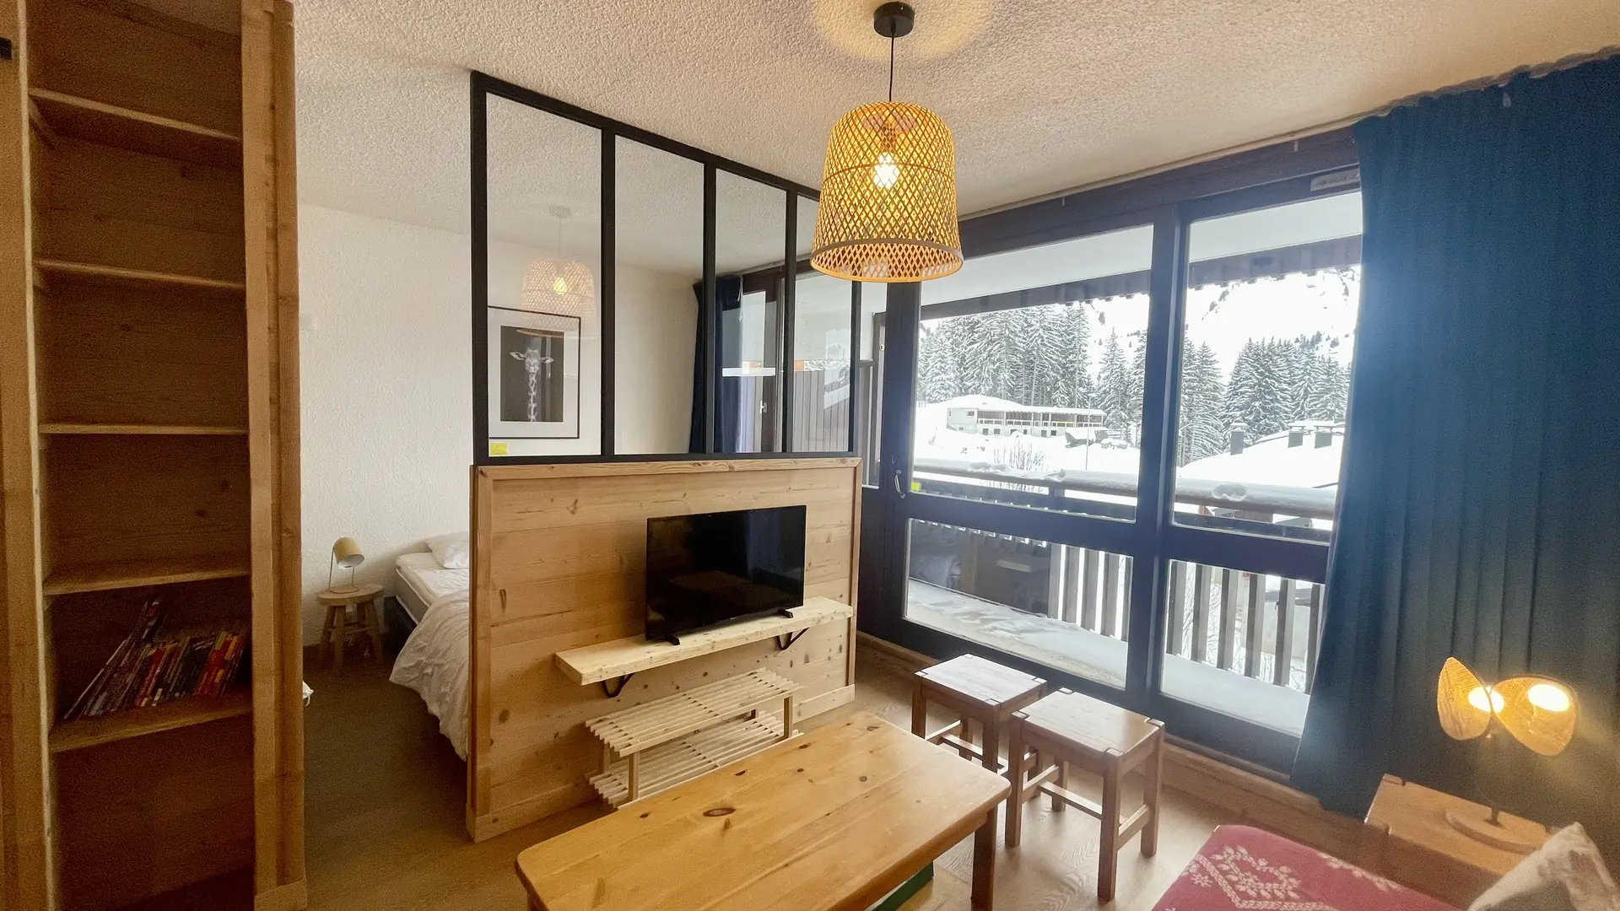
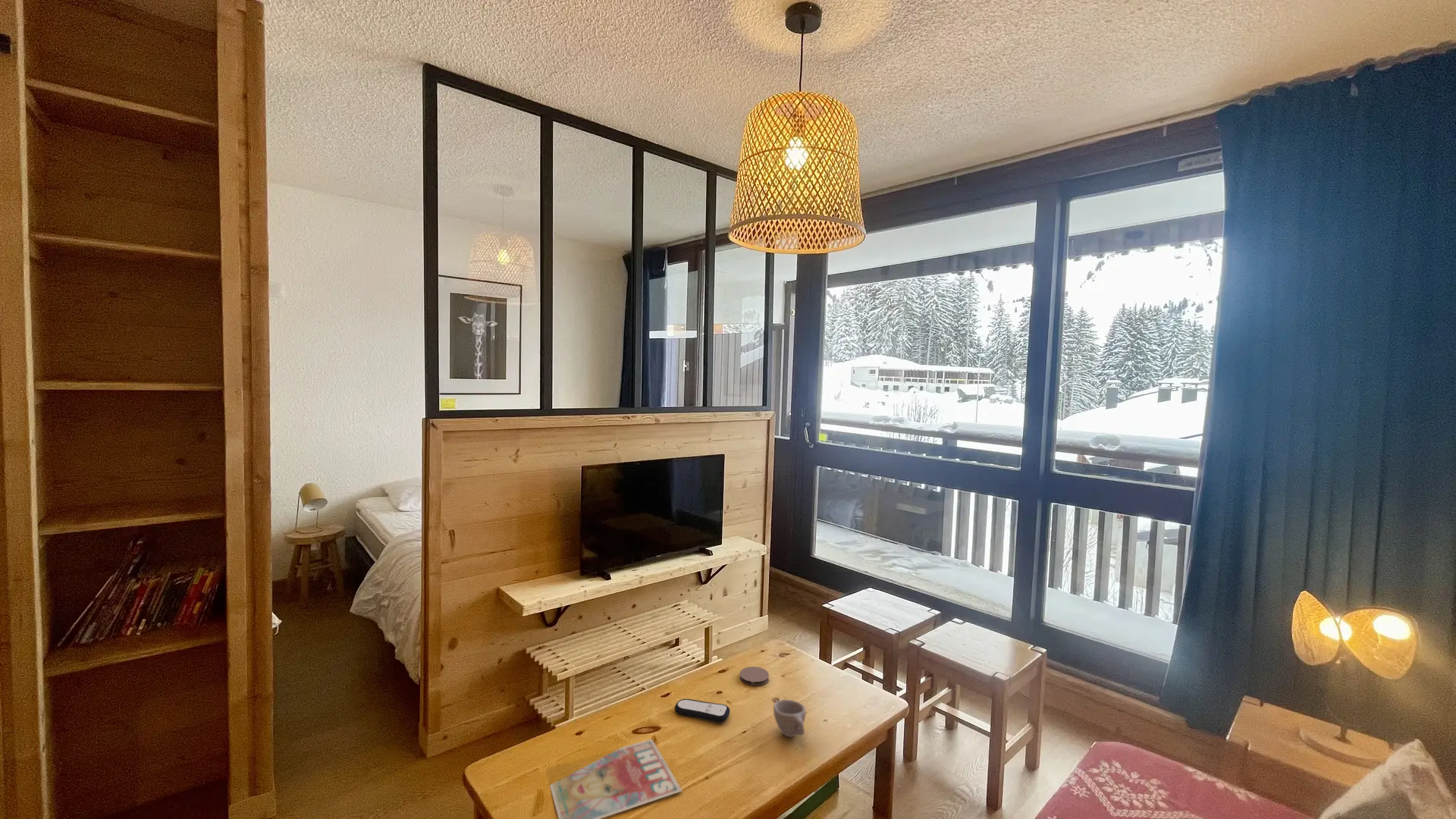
+ coaster [739,666,770,686]
+ cup [773,698,807,738]
+ magazine [549,739,683,819]
+ remote control [674,698,730,723]
